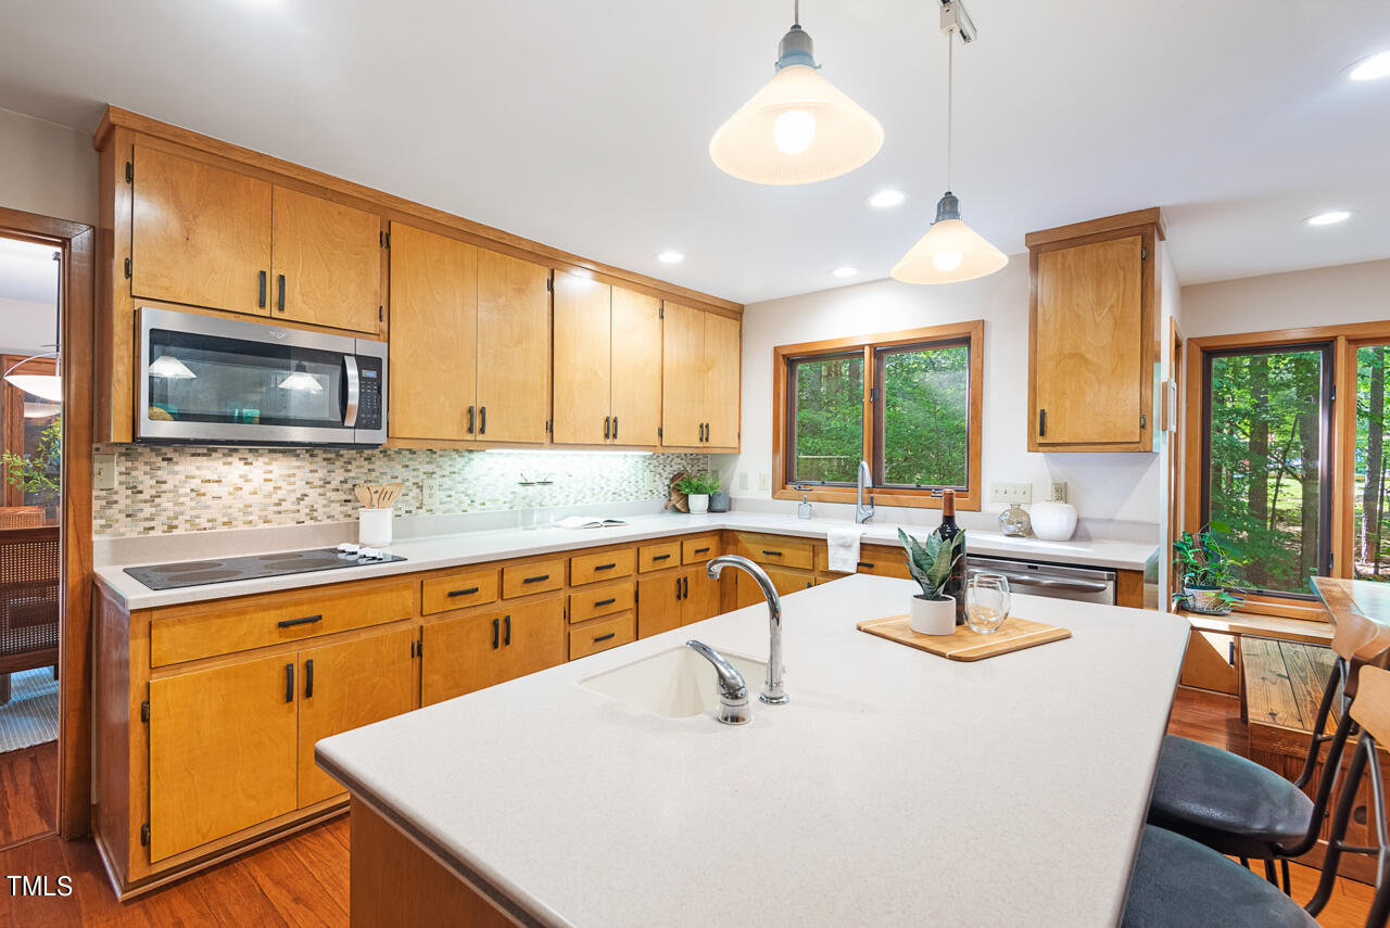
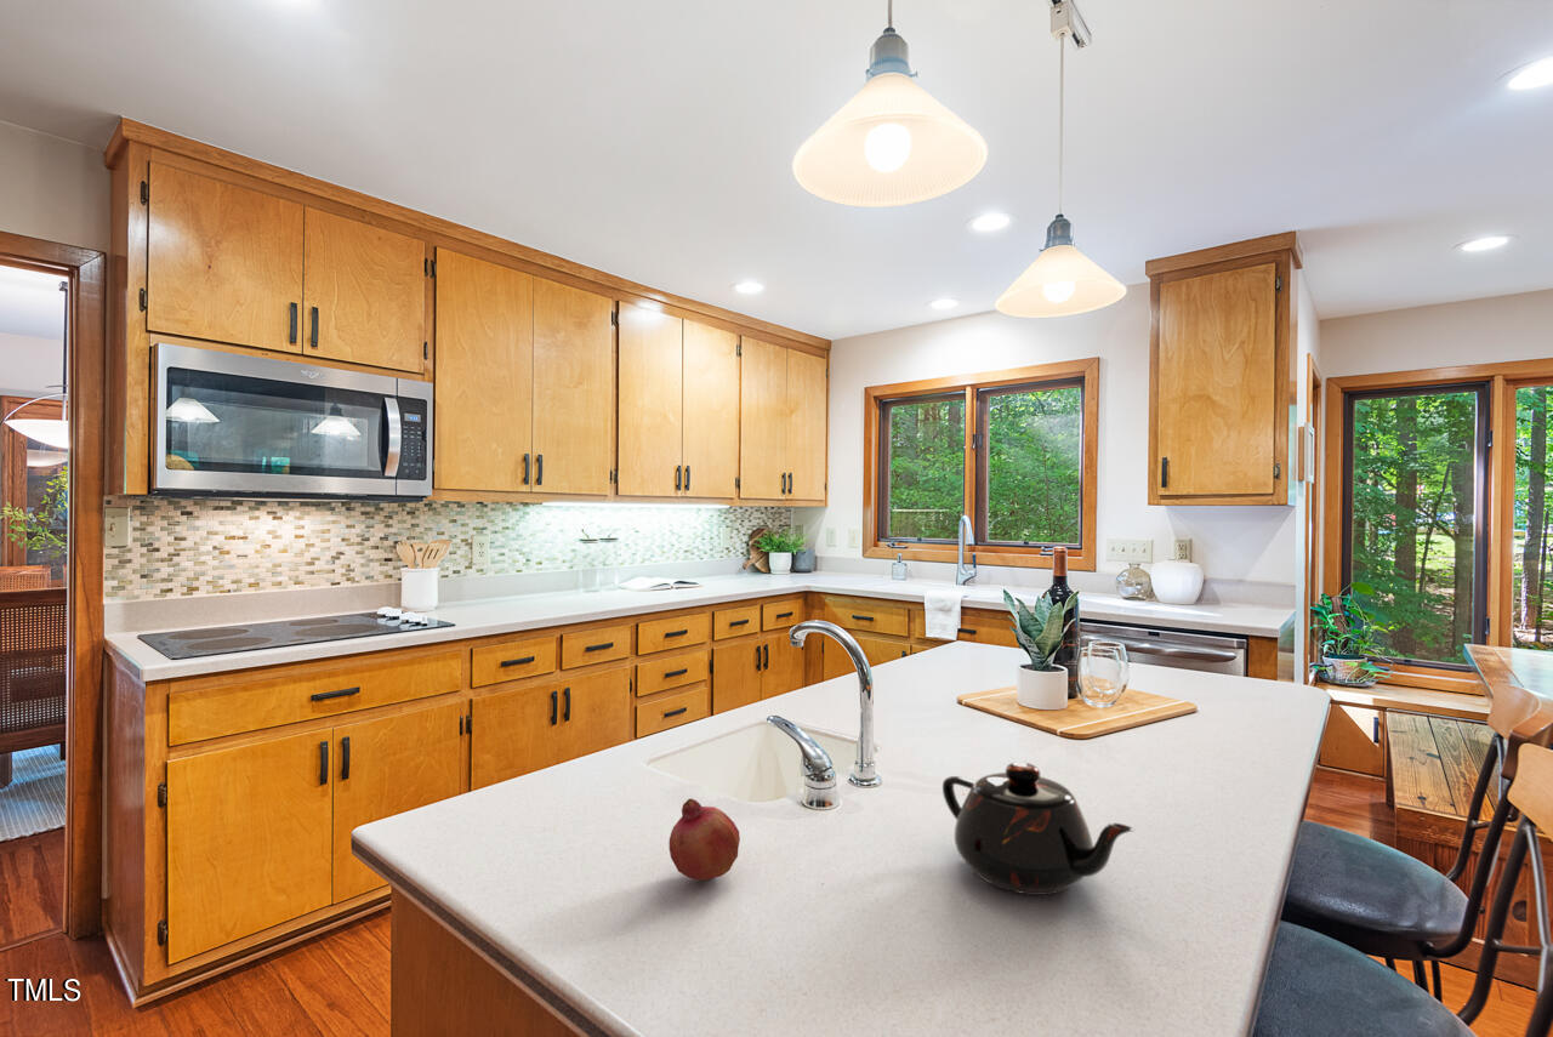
+ teapot [942,760,1137,896]
+ fruit [669,798,741,882]
